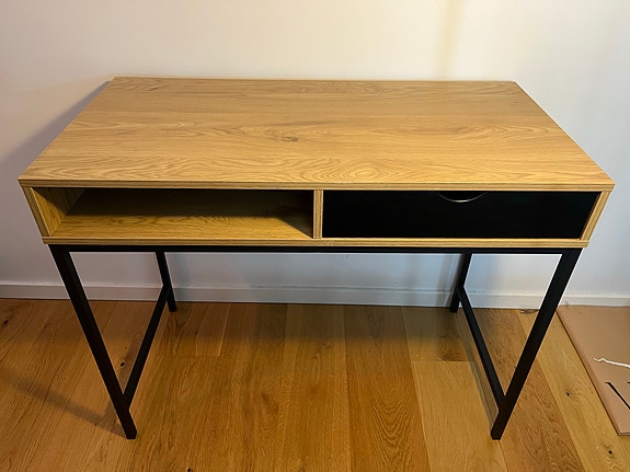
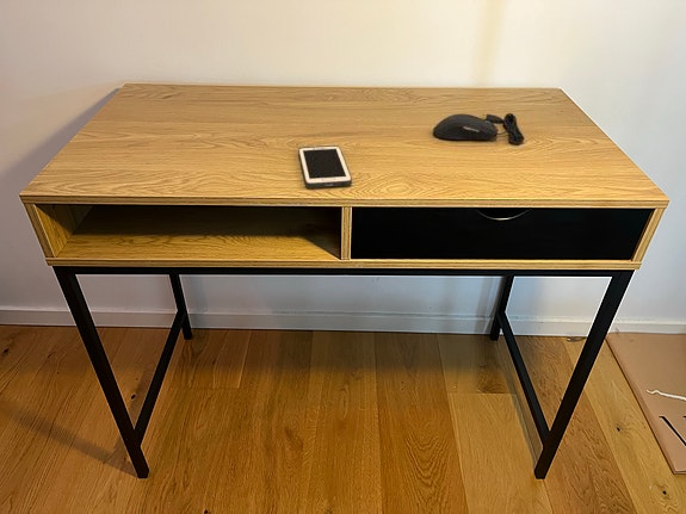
+ cell phone [297,144,353,188]
+ computer mouse [432,112,526,145]
